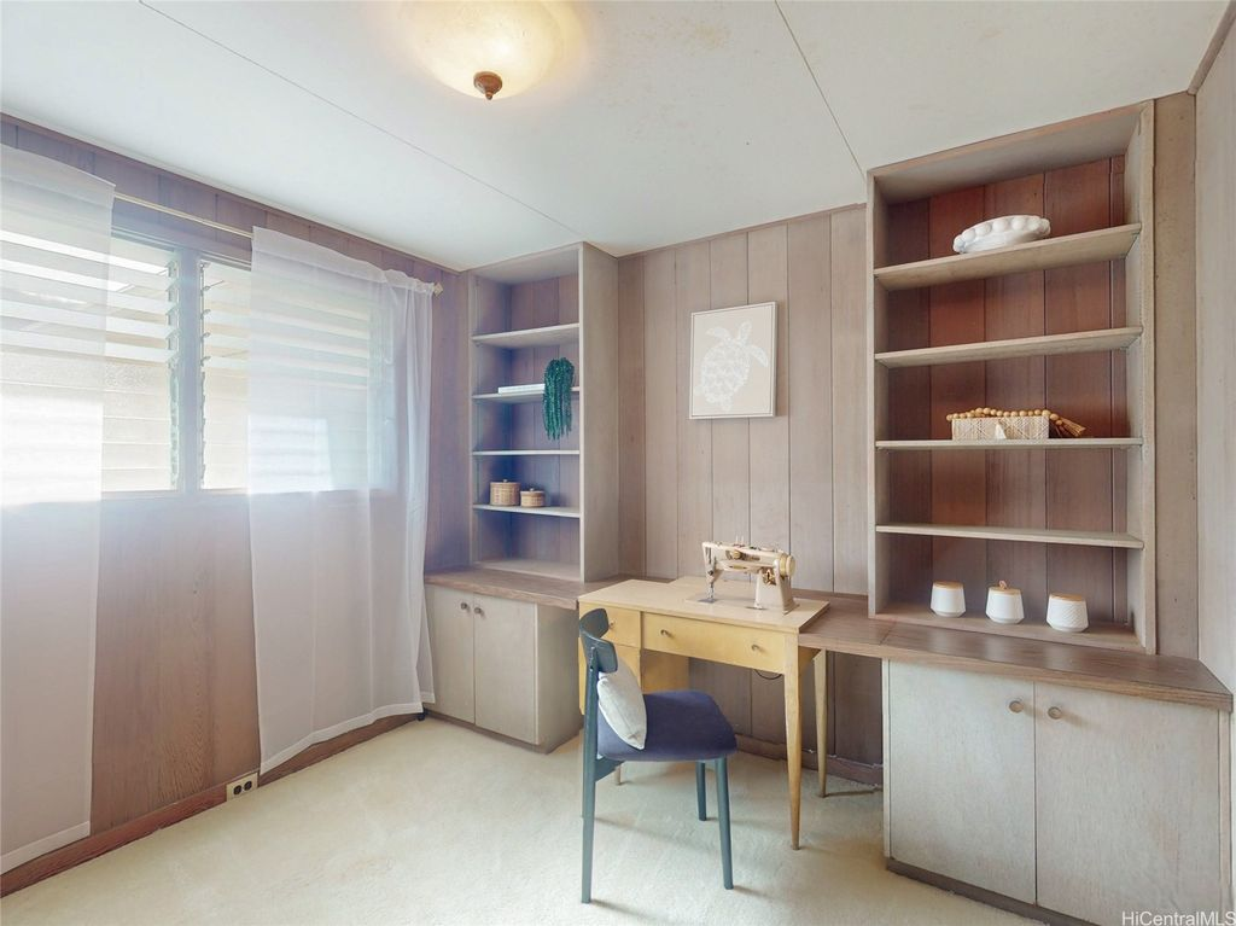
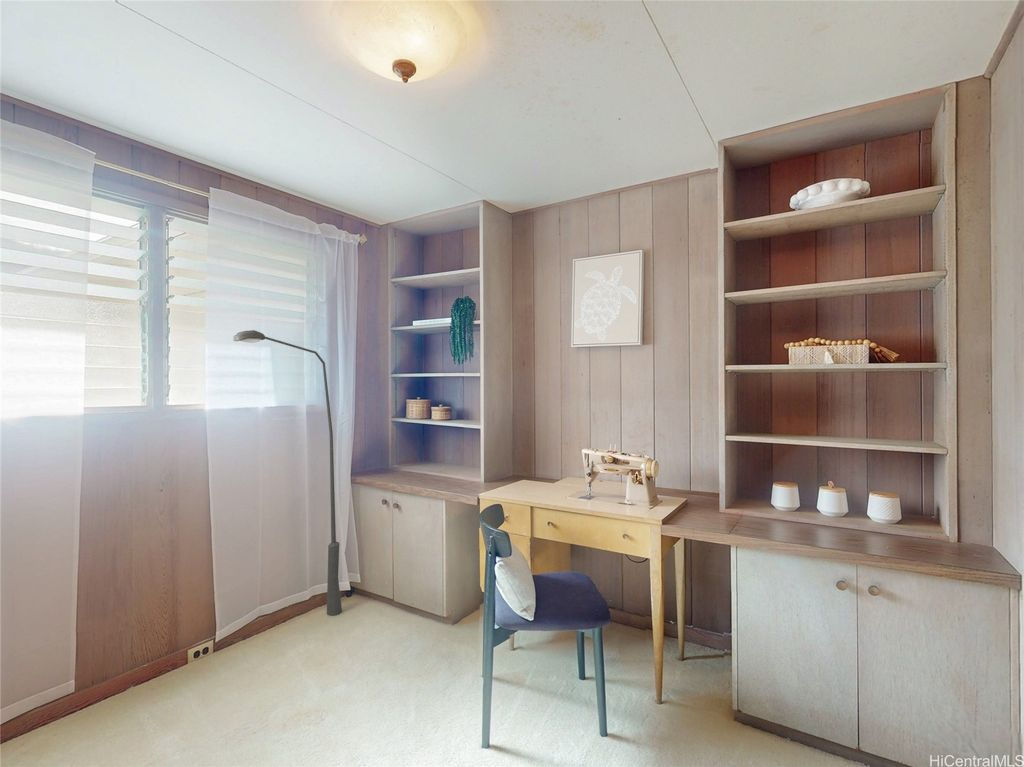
+ floor lamp [232,329,343,616]
